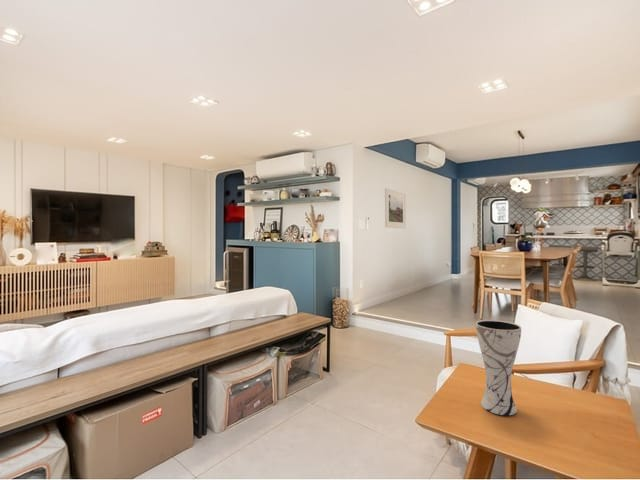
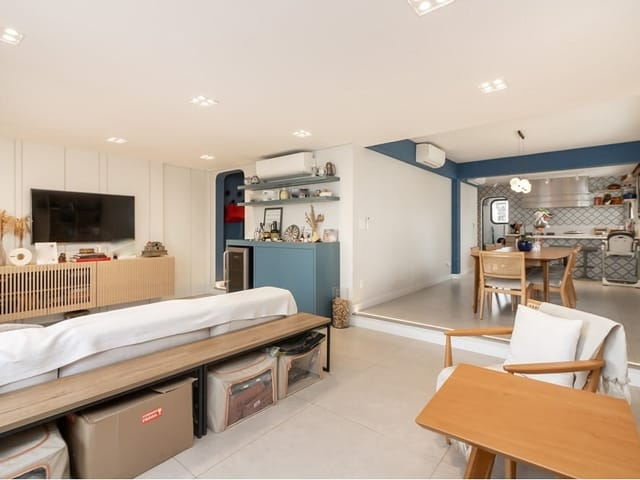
- vase [475,319,522,416]
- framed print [384,187,407,229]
